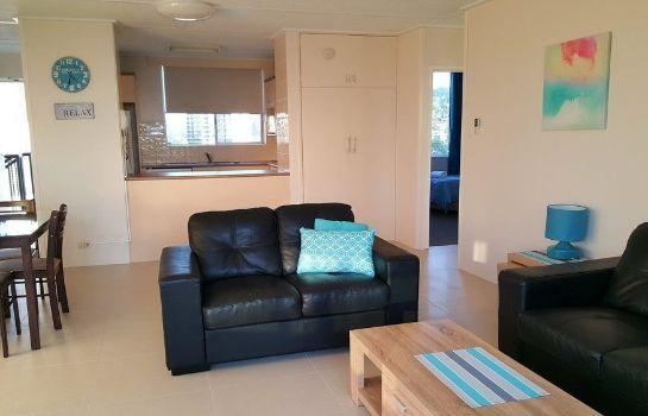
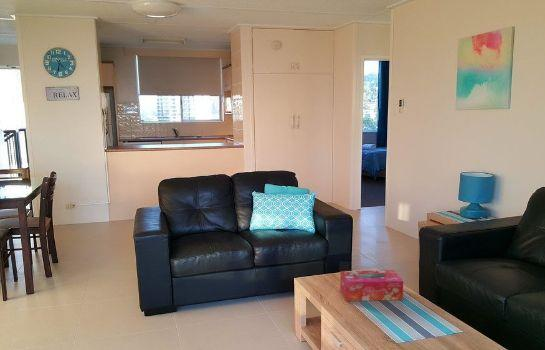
+ tissue box [339,269,404,302]
